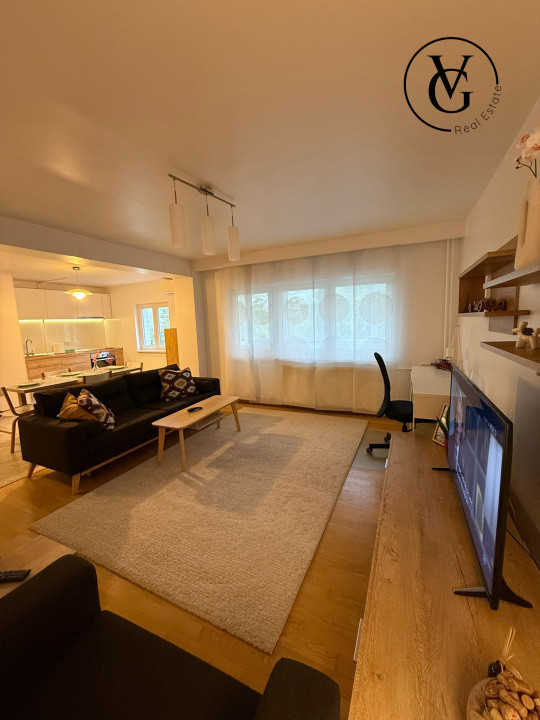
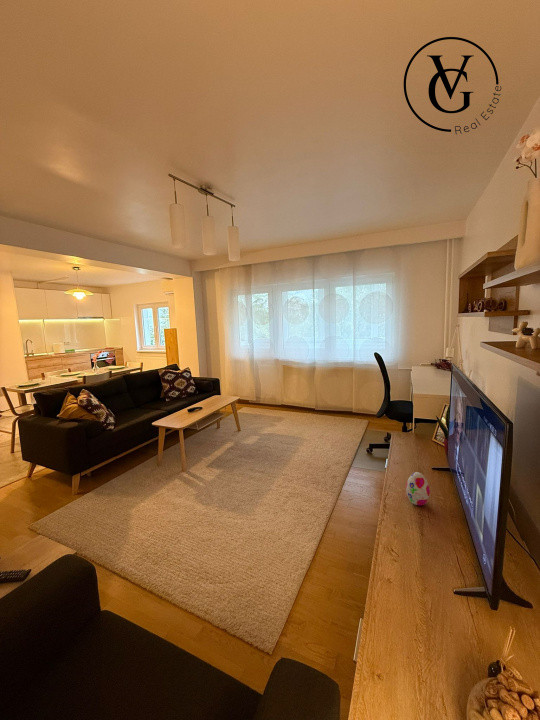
+ decorative egg [405,471,431,506]
